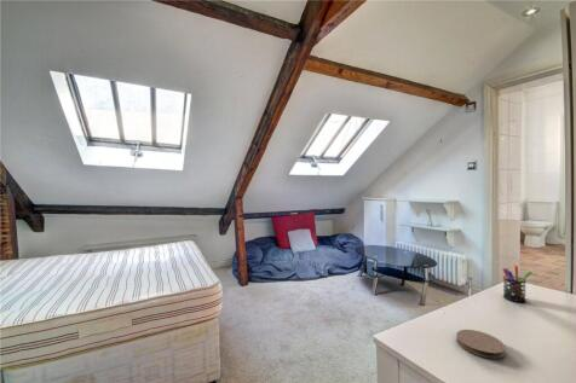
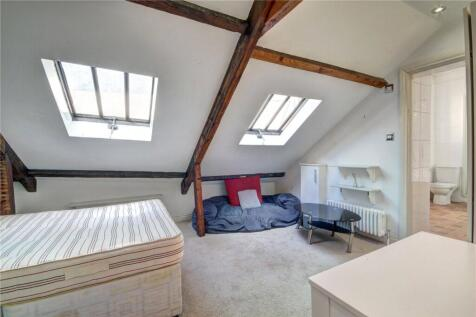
- coaster [455,329,507,360]
- pen holder [501,263,534,303]
